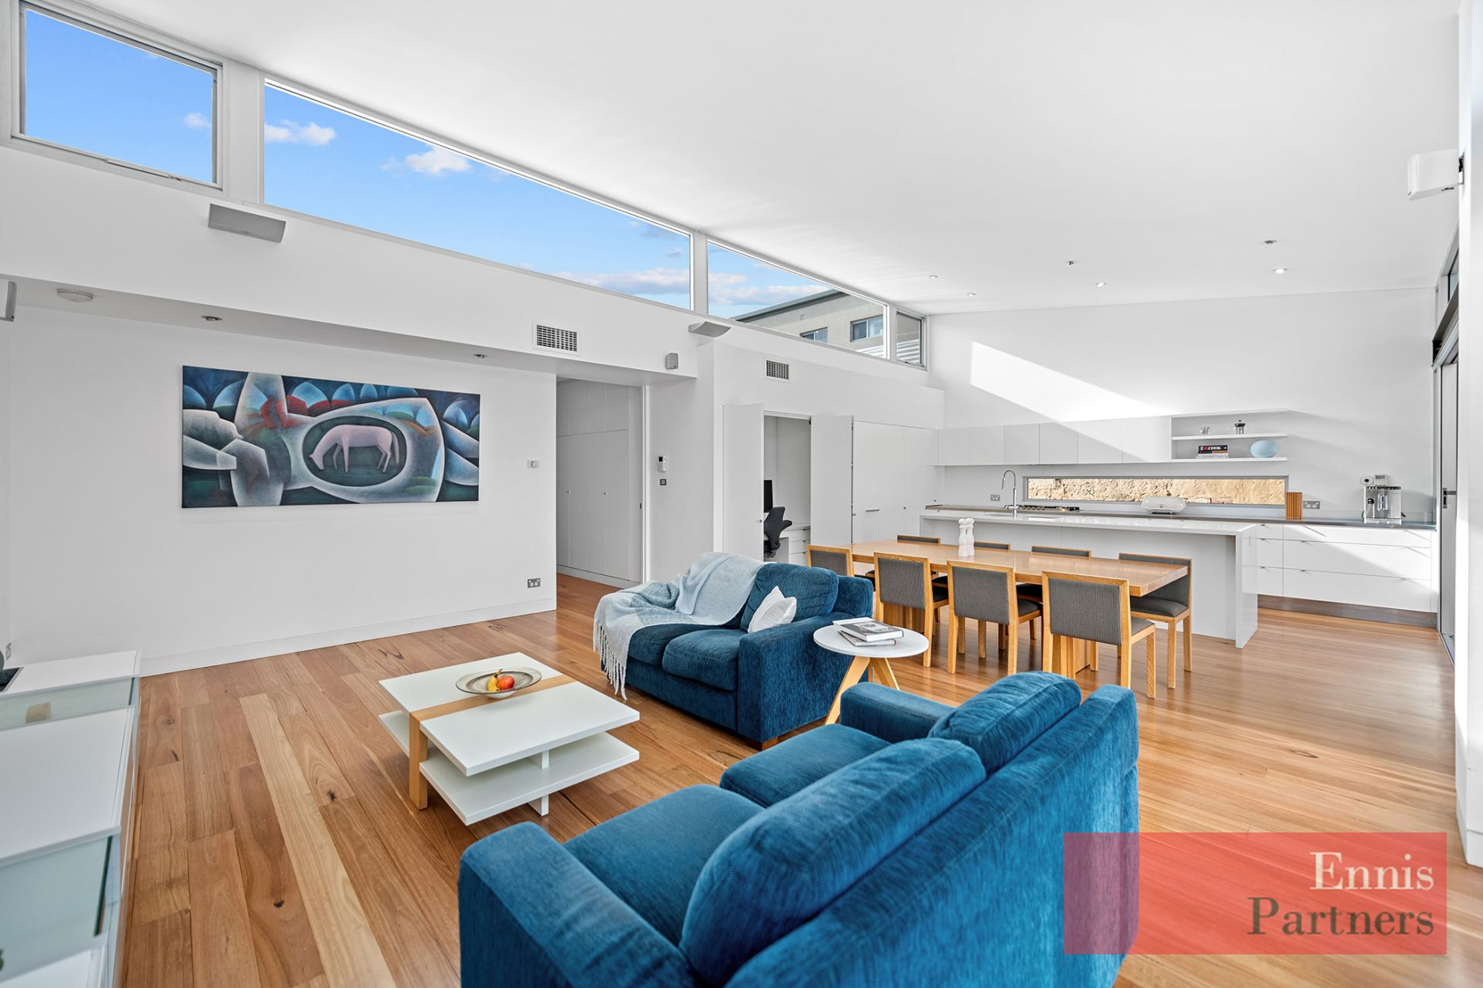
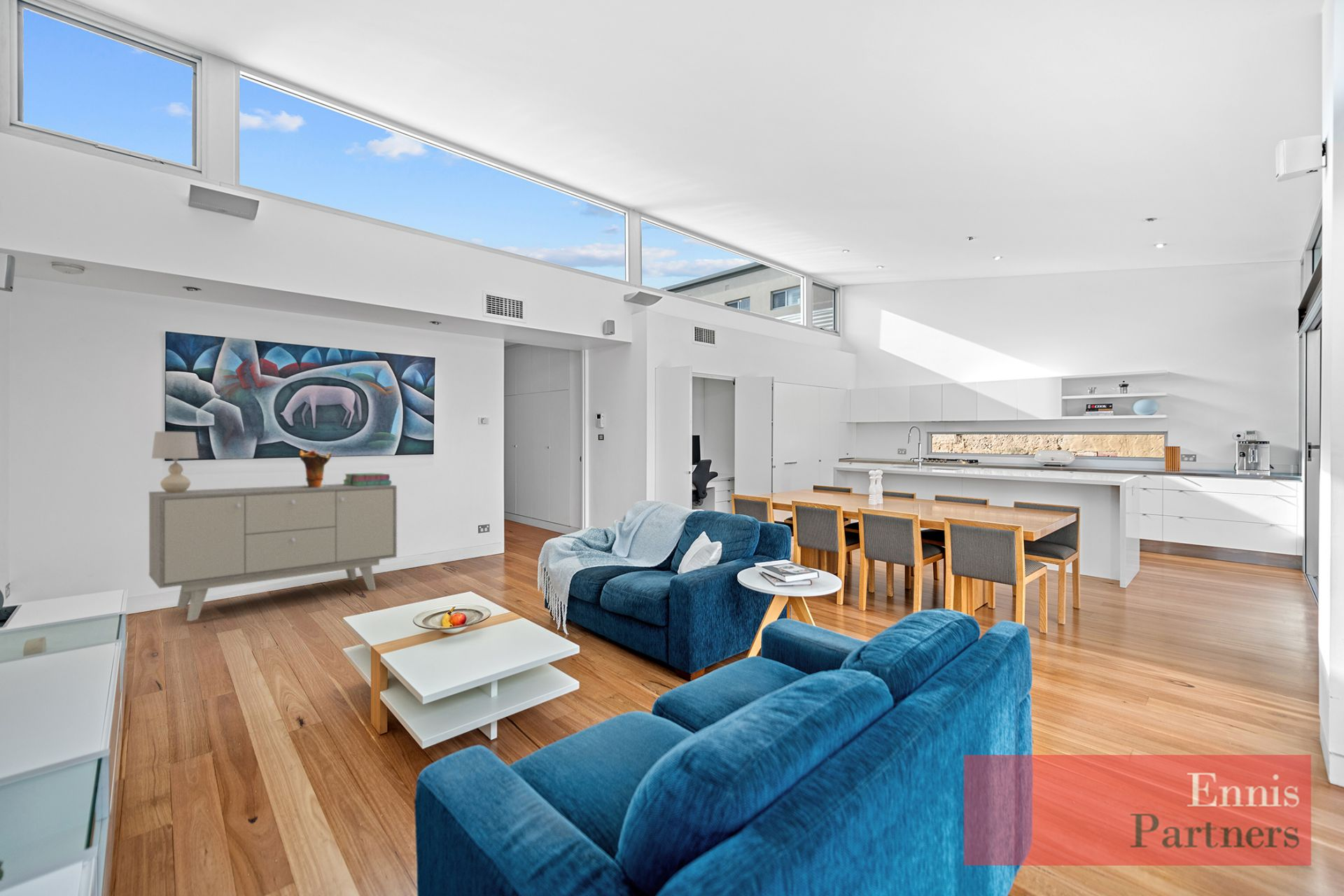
+ table lamp [151,430,200,493]
+ decorative vase [299,449,332,487]
+ sideboard [148,483,398,622]
+ stack of books [342,472,392,486]
